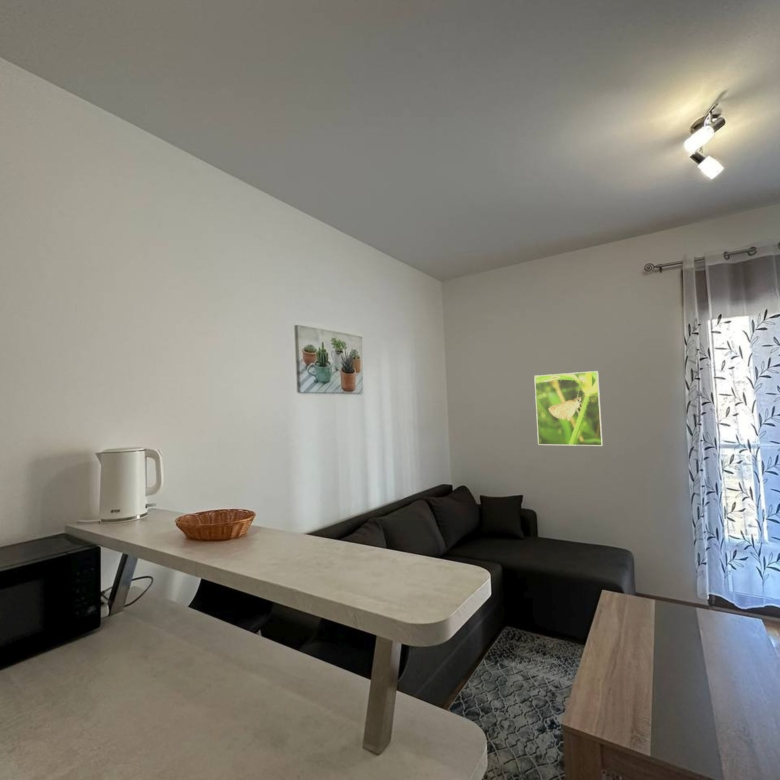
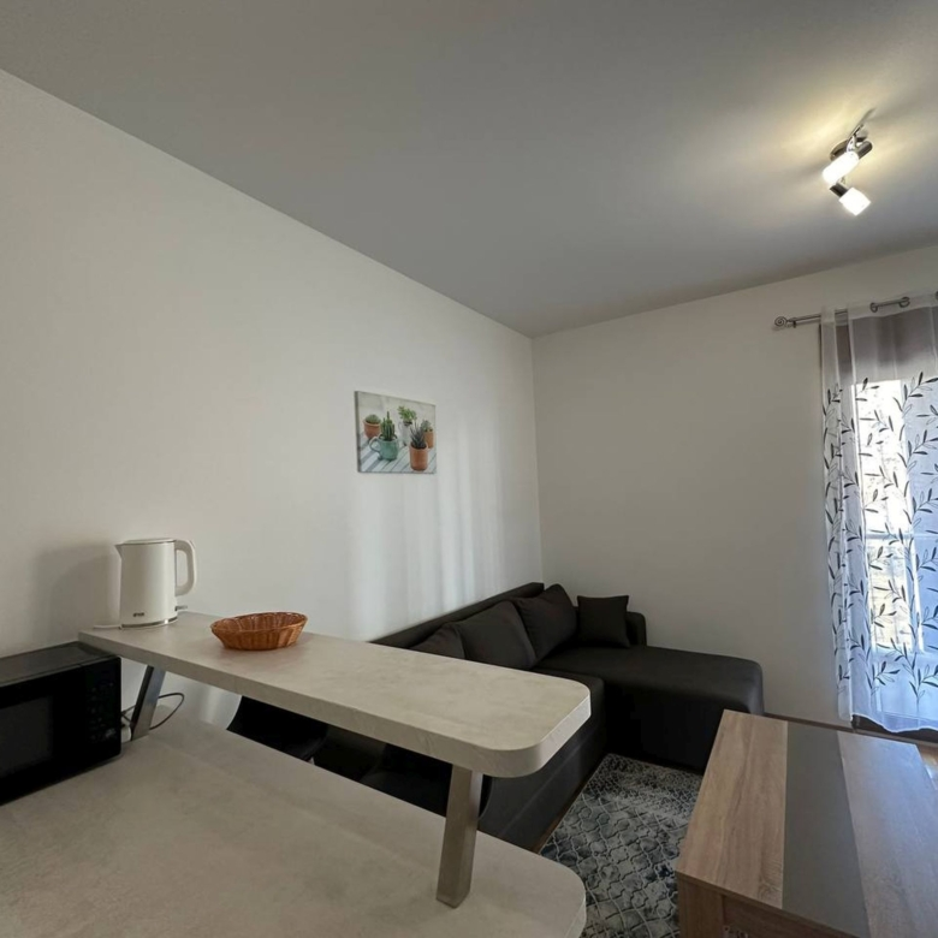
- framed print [533,370,604,447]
